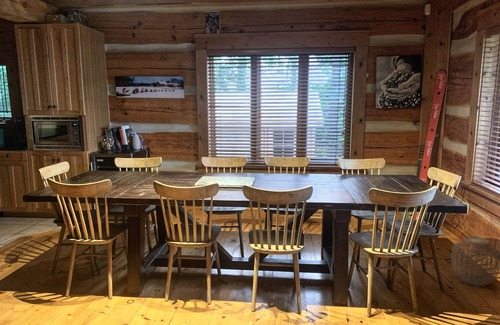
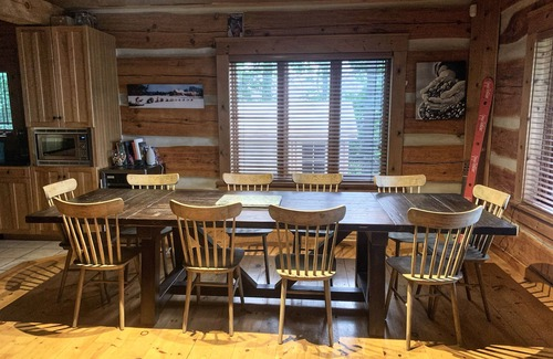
- woven basket [450,235,500,287]
